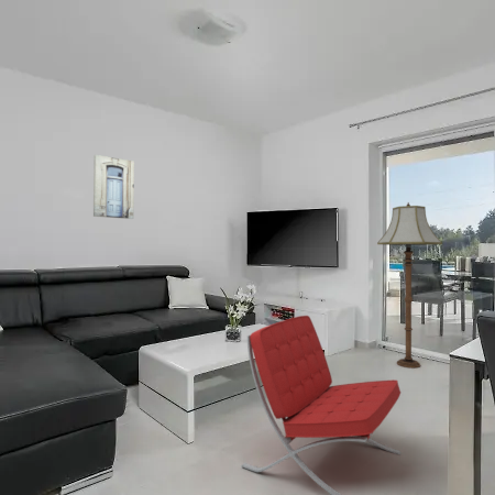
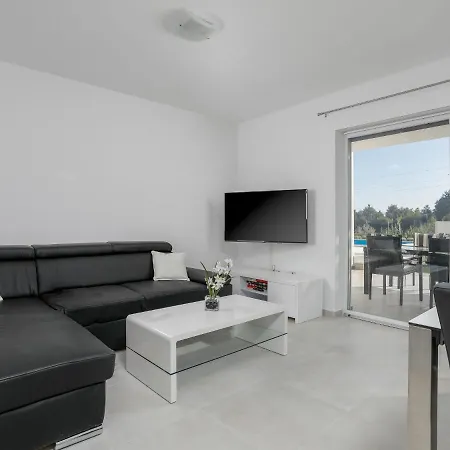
- lounge chair [240,315,402,495]
- wall art [92,154,135,220]
- floor lamp [376,201,443,369]
